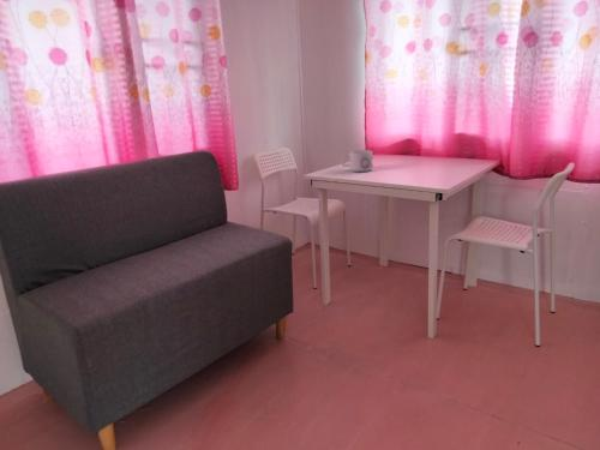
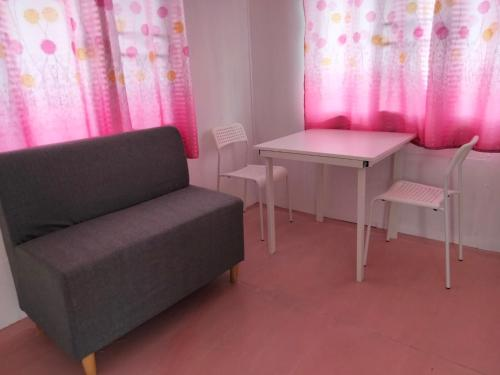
- mug [340,149,374,173]
